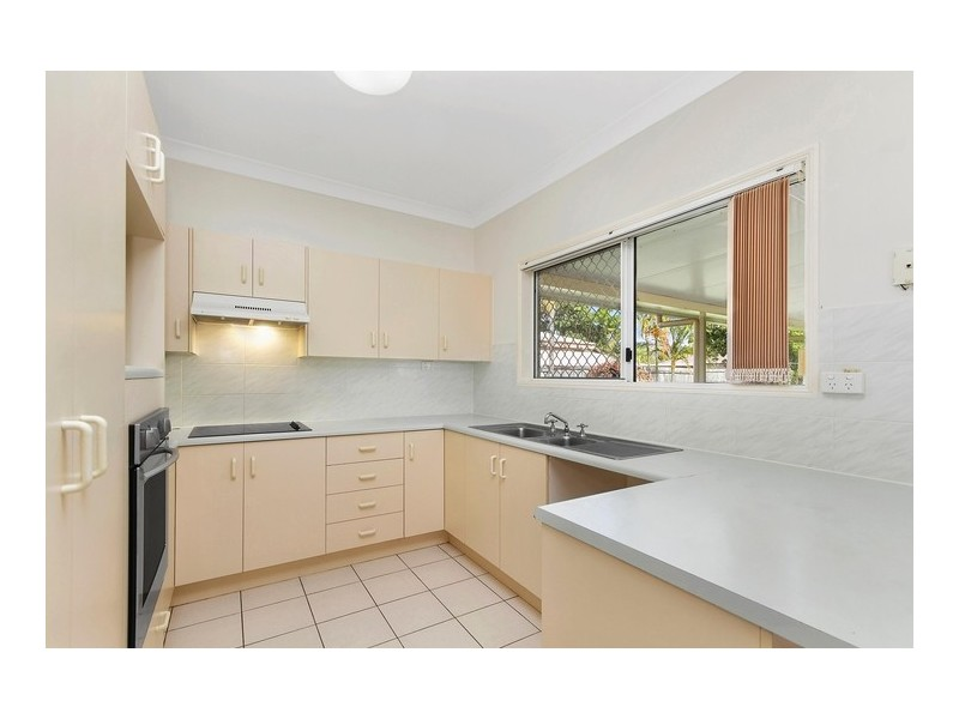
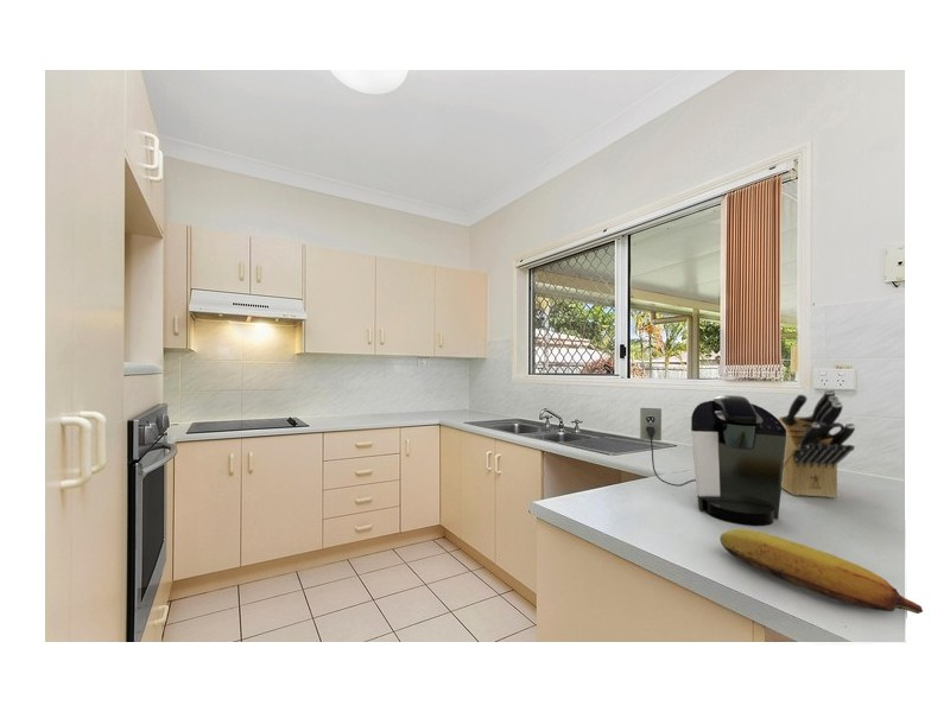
+ fruit [718,528,924,615]
+ knife block [778,388,856,498]
+ coffee maker [639,394,786,527]
